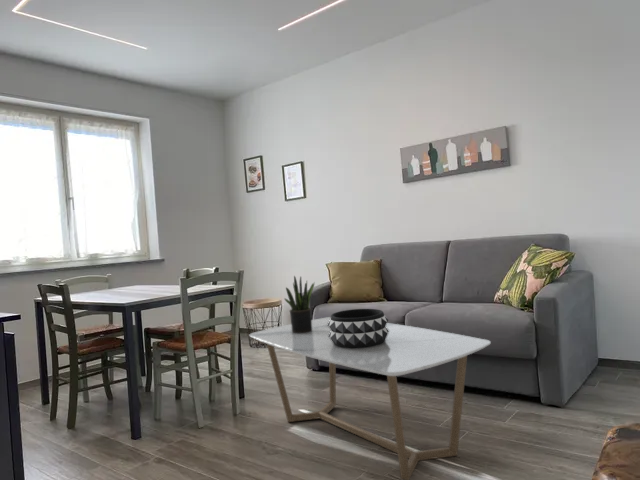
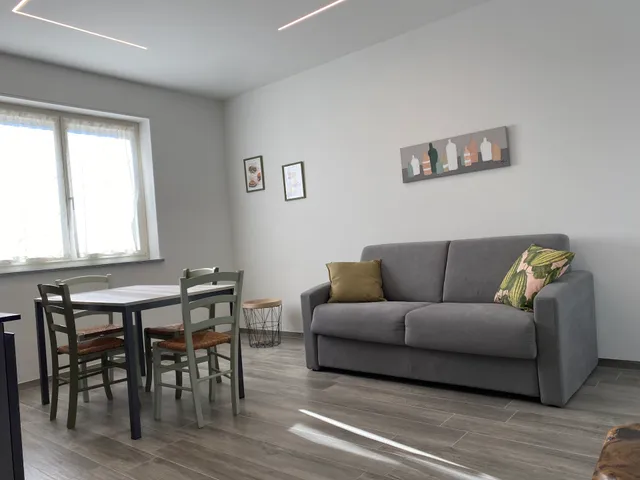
- coffee table [248,316,492,480]
- potted plant [283,275,316,333]
- decorative bowl [327,308,389,349]
